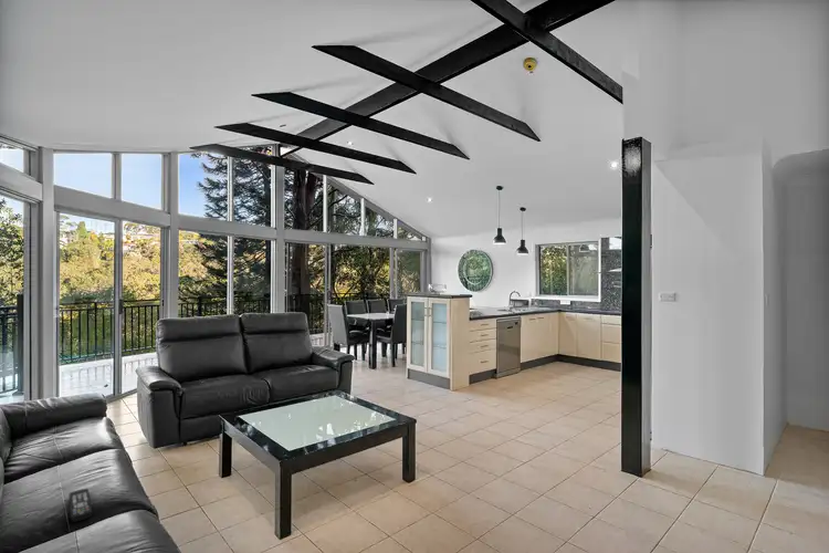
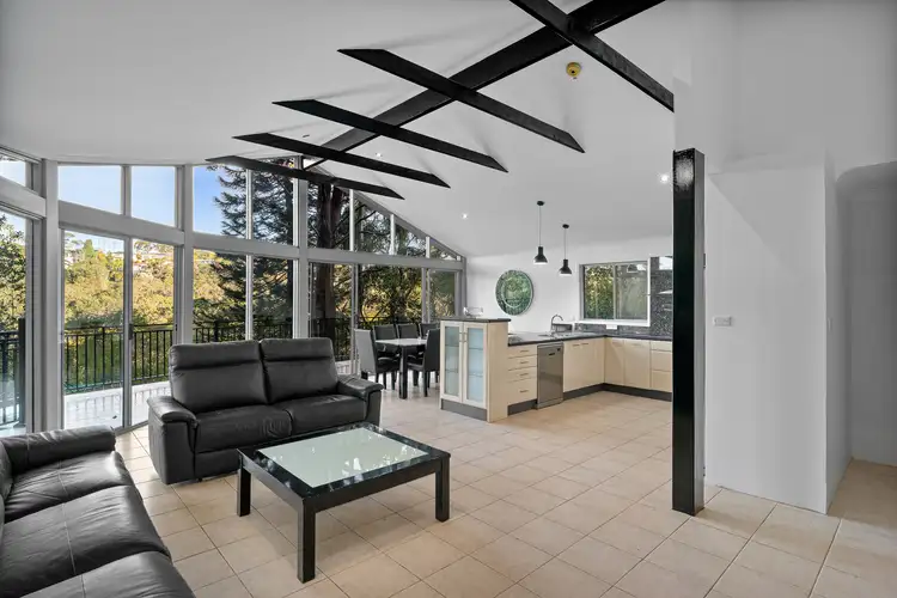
- remote control [69,488,93,523]
